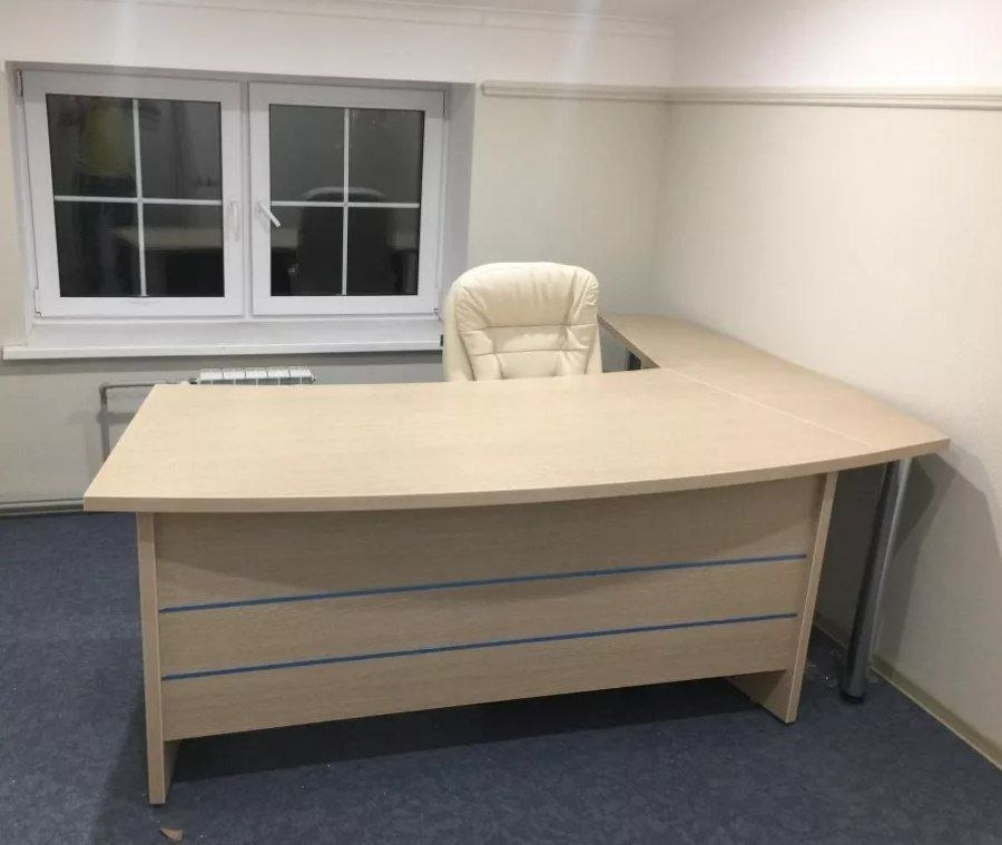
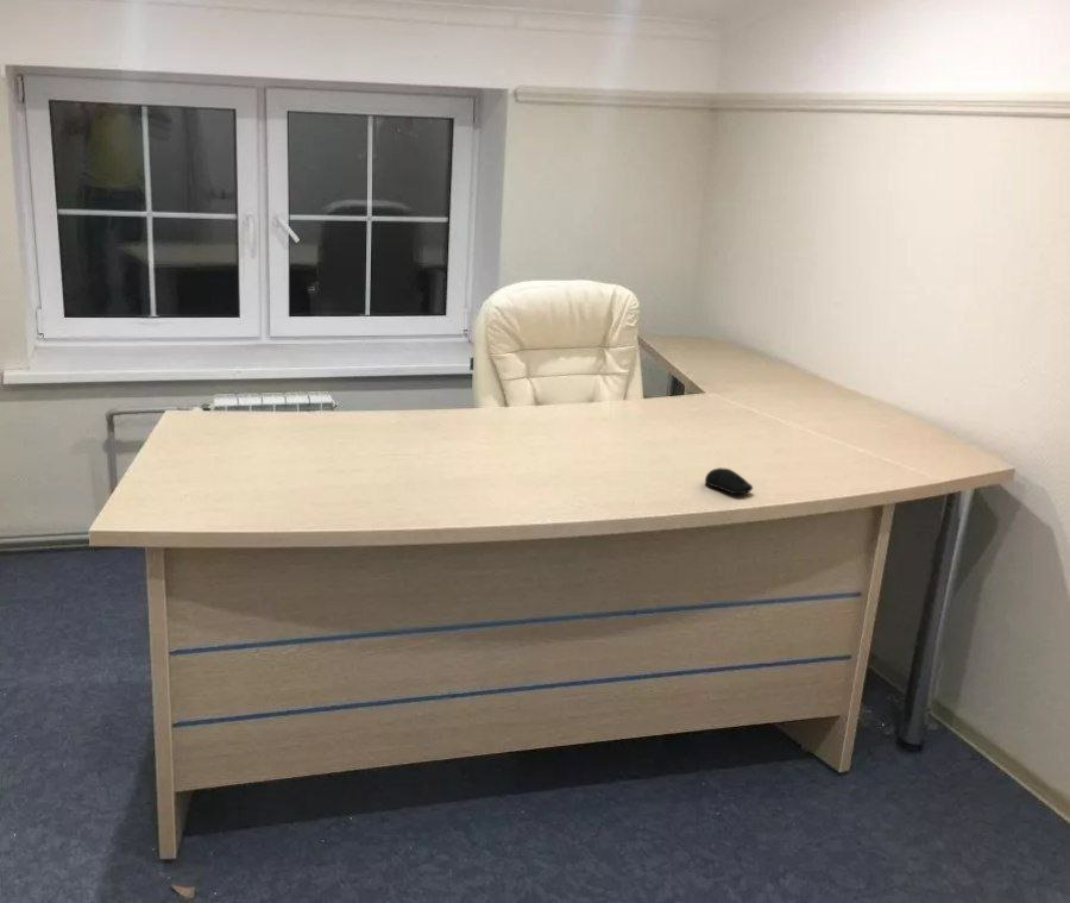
+ computer mouse [704,466,754,495]
